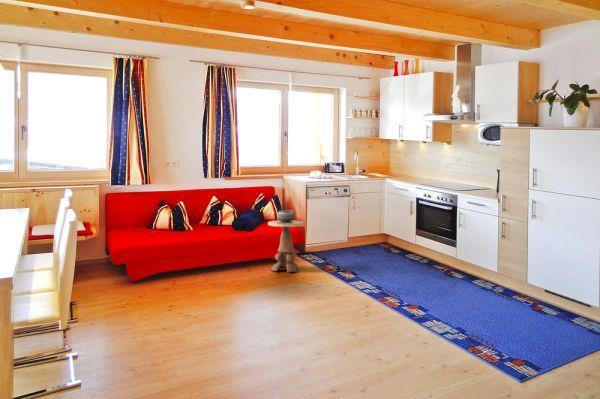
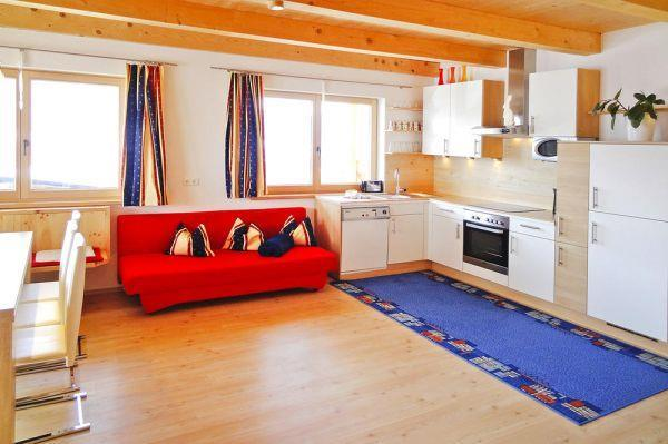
- side table [267,210,305,273]
